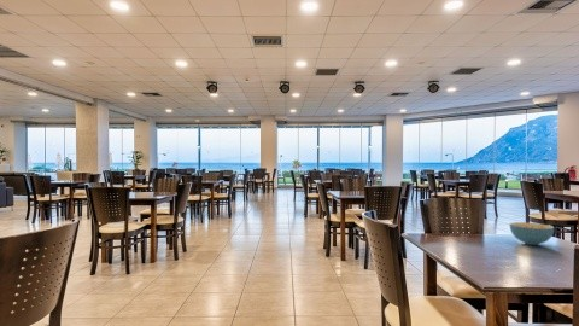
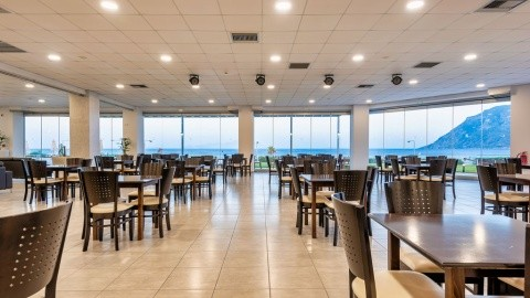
- cereal bowl [509,221,555,246]
